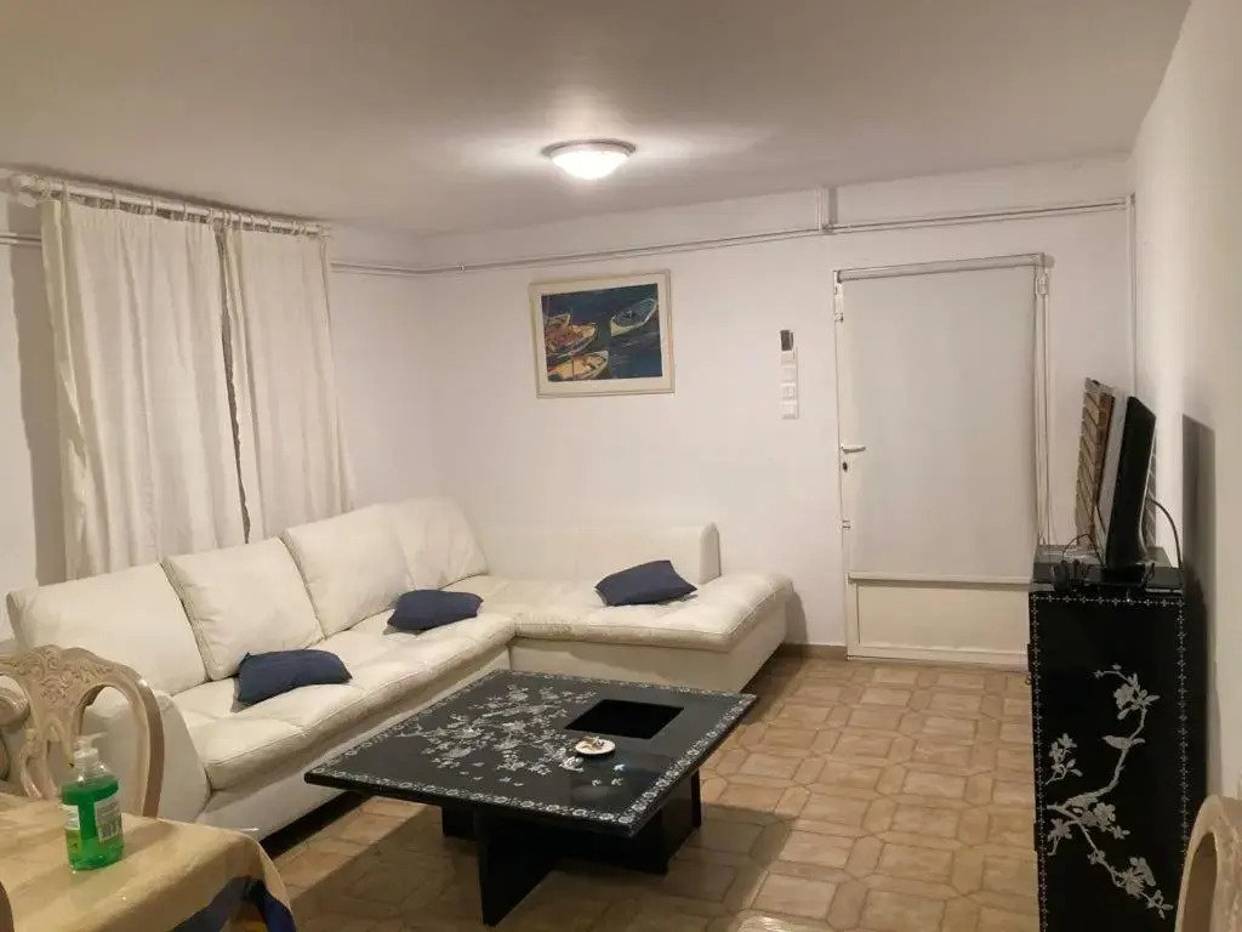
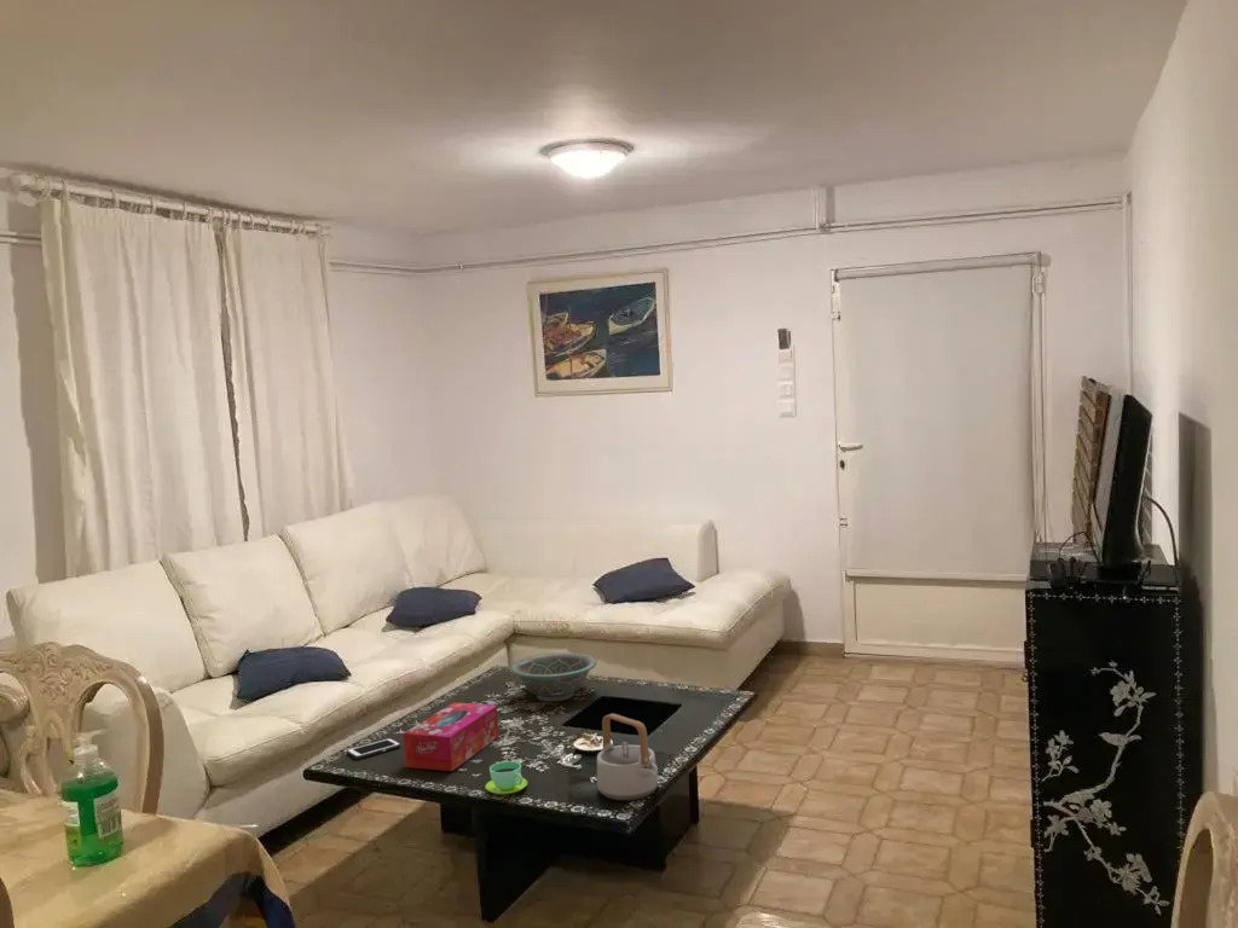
+ teapot [596,713,659,801]
+ cell phone [346,737,401,760]
+ cup [484,760,528,795]
+ decorative bowl [509,651,598,703]
+ tissue box [403,702,499,772]
